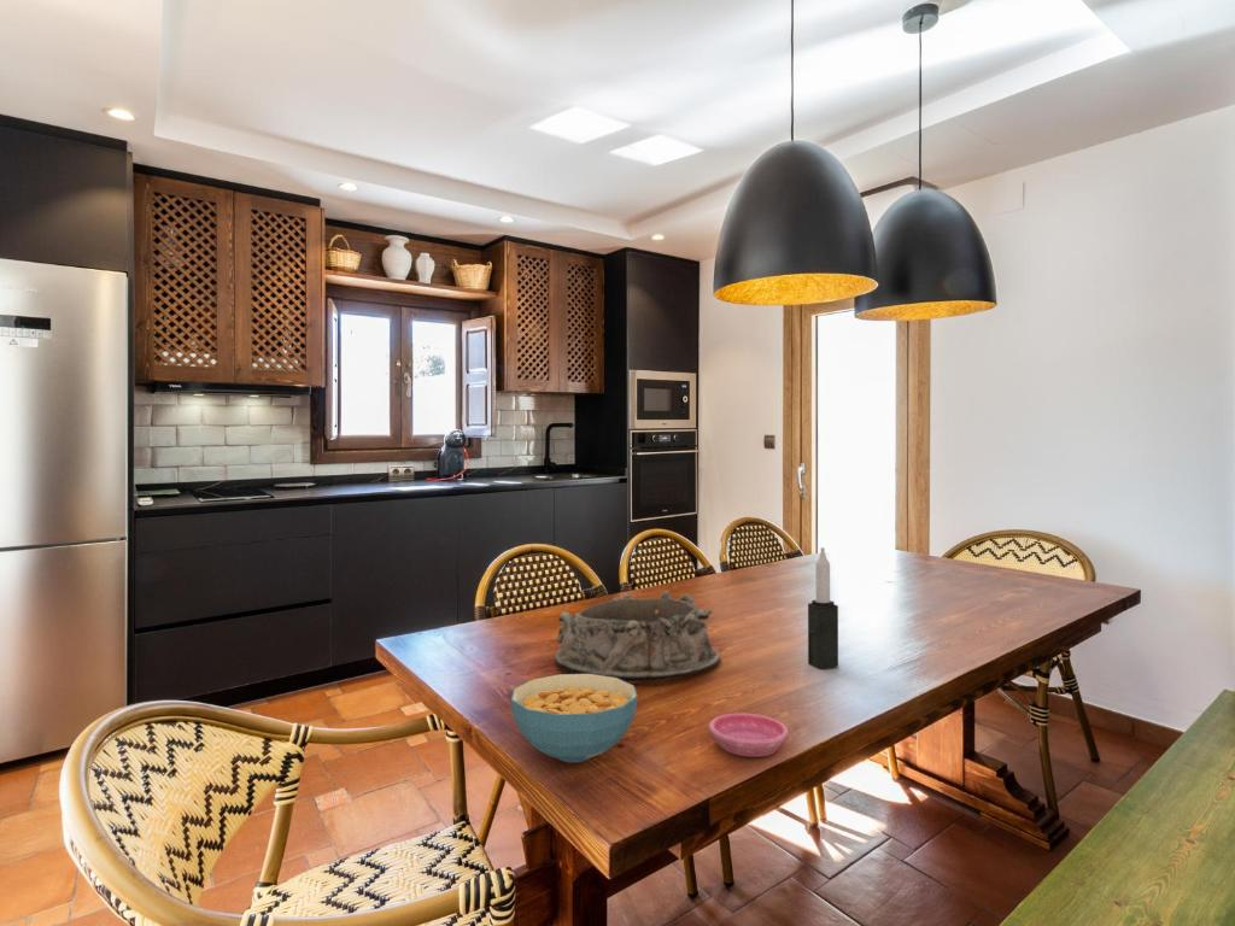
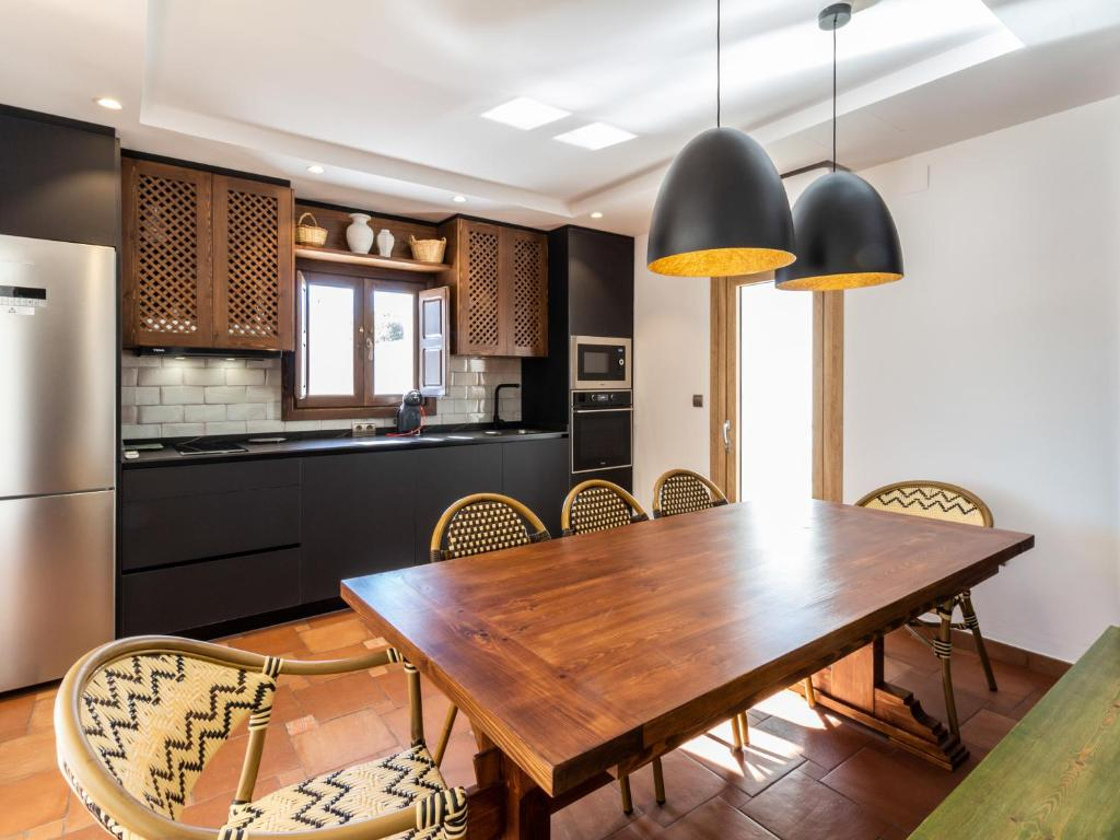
- cereal bowl [510,673,639,763]
- candle [807,546,839,669]
- saucer [708,713,790,758]
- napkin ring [554,590,721,682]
